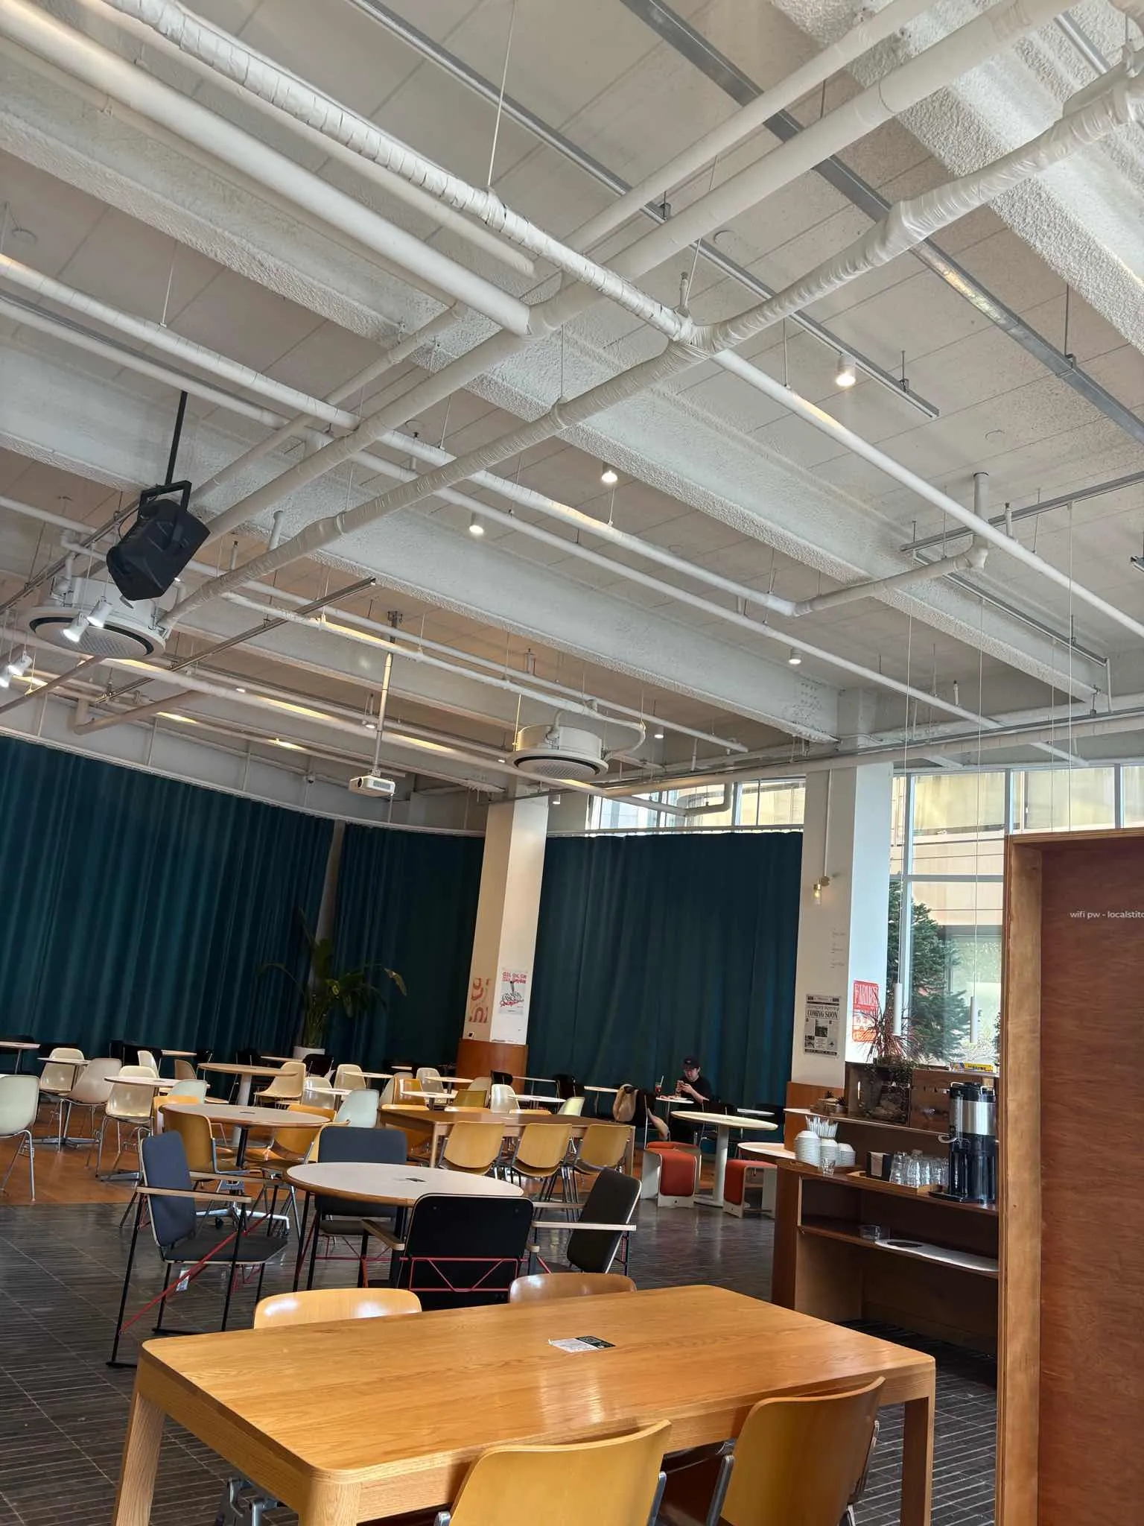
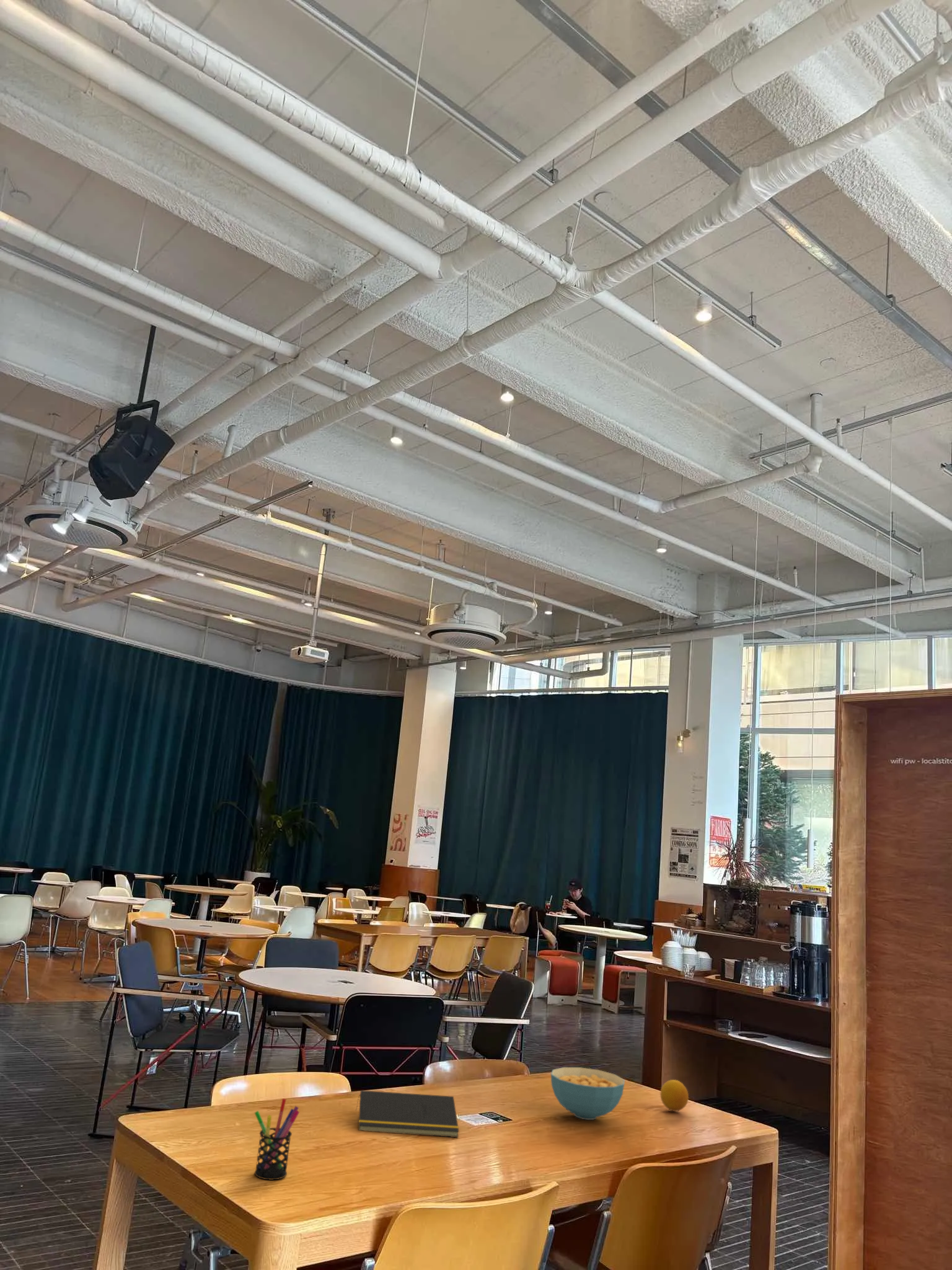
+ pen holder [254,1098,300,1181]
+ cereal bowl [550,1067,625,1121]
+ fruit [659,1079,689,1112]
+ notepad [355,1090,460,1138]
